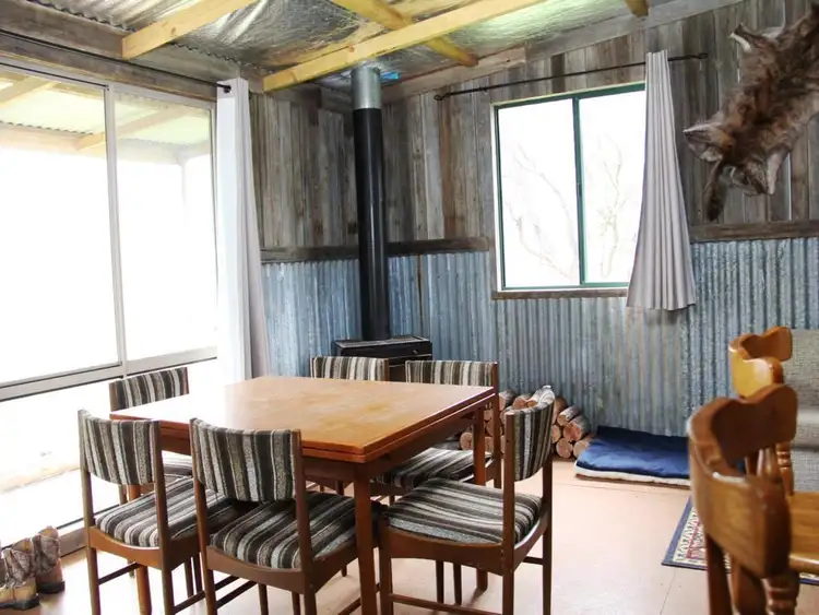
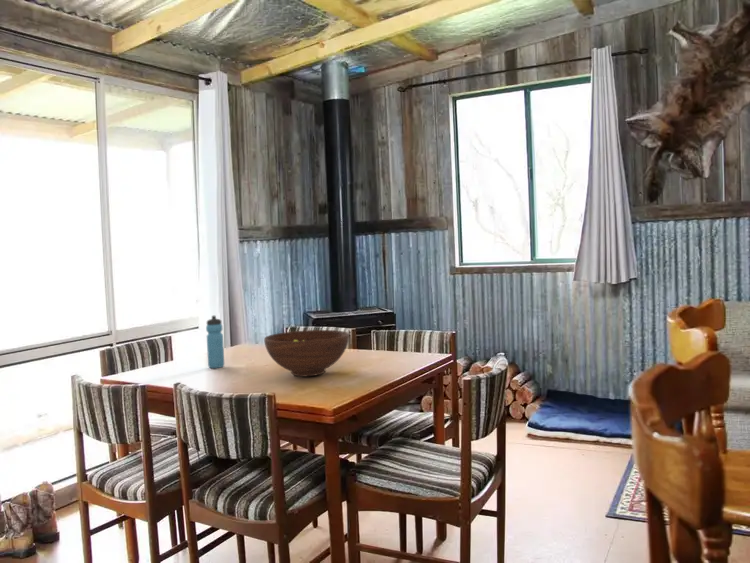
+ fruit bowl [263,329,350,377]
+ water bottle [205,315,225,369]
